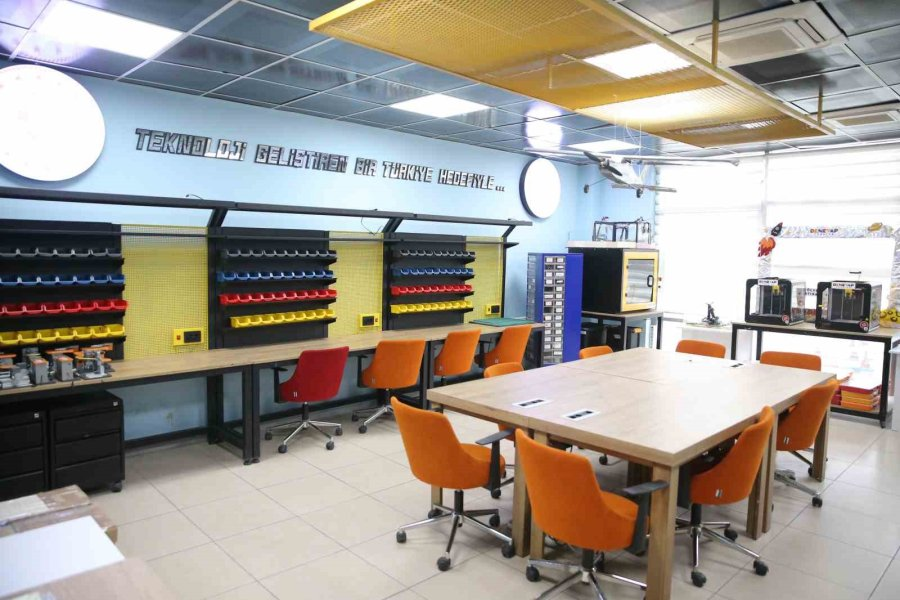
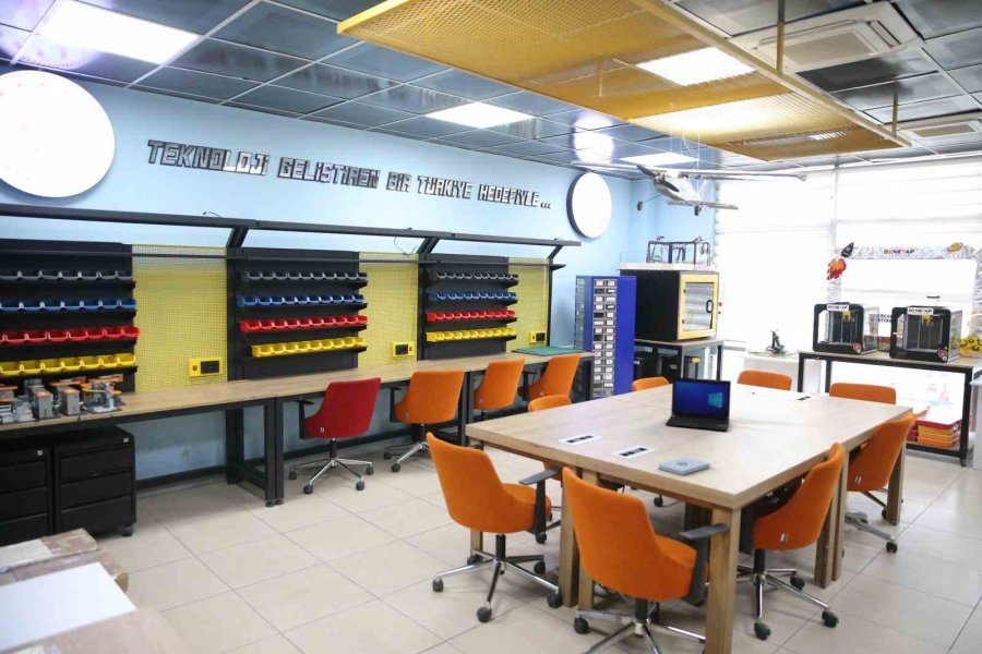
+ notepad [657,457,711,476]
+ laptop [664,376,732,432]
